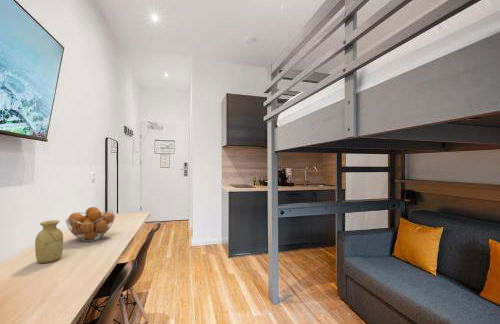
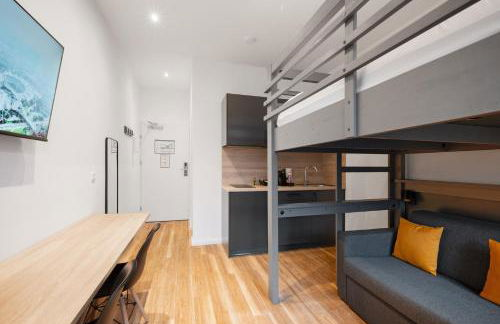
- vase [34,219,64,264]
- fruit basket [65,206,116,242]
